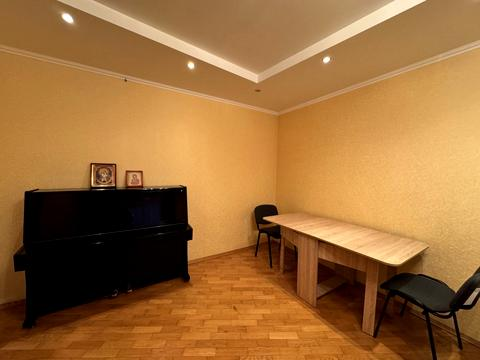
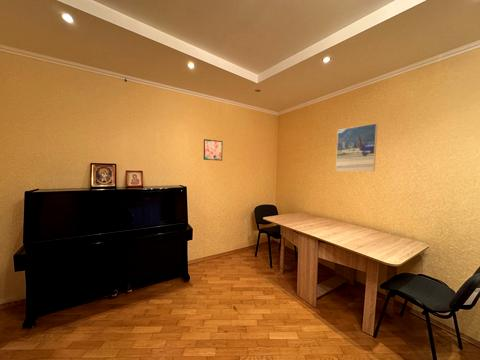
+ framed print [335,122,379,173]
+ wall art [203,138,224,162]
